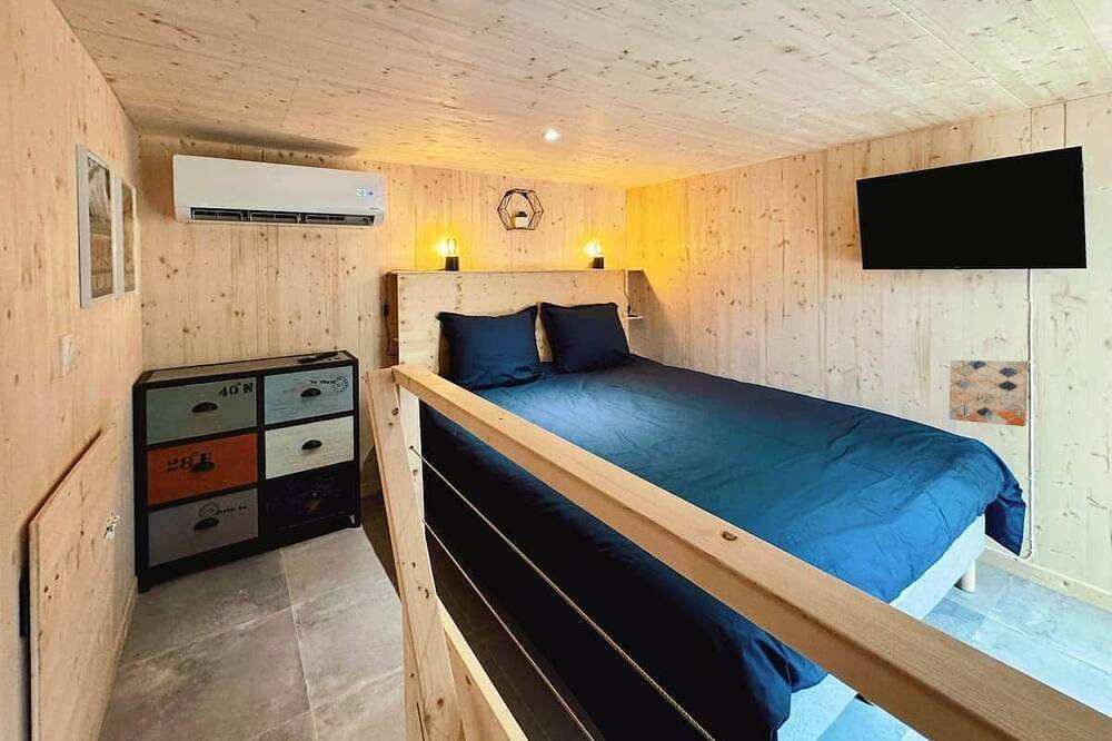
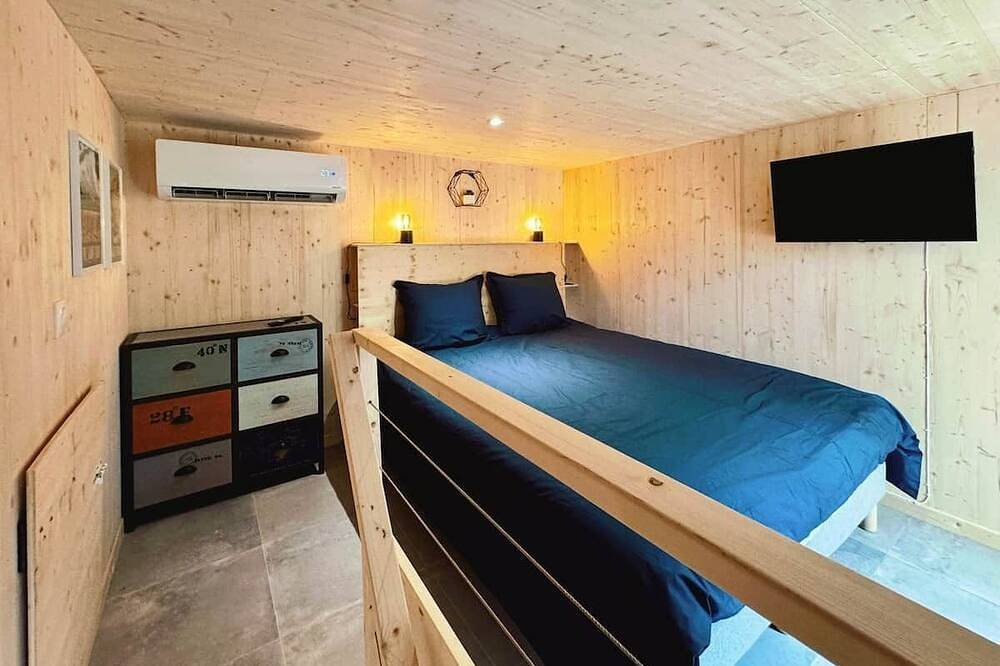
- wall art [949,359,1029,427]
